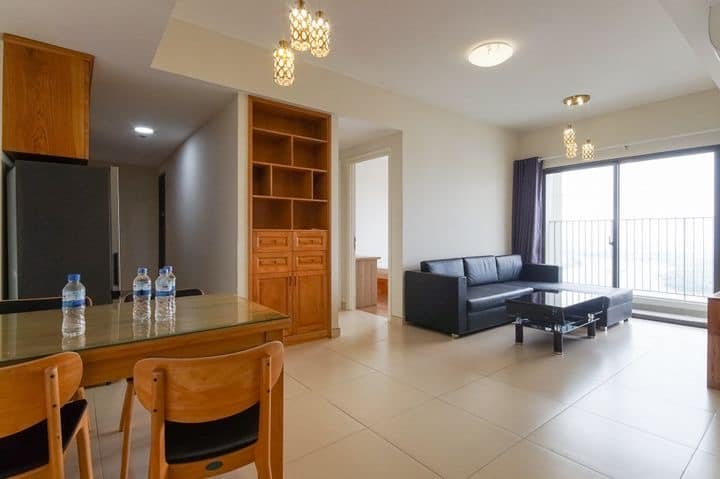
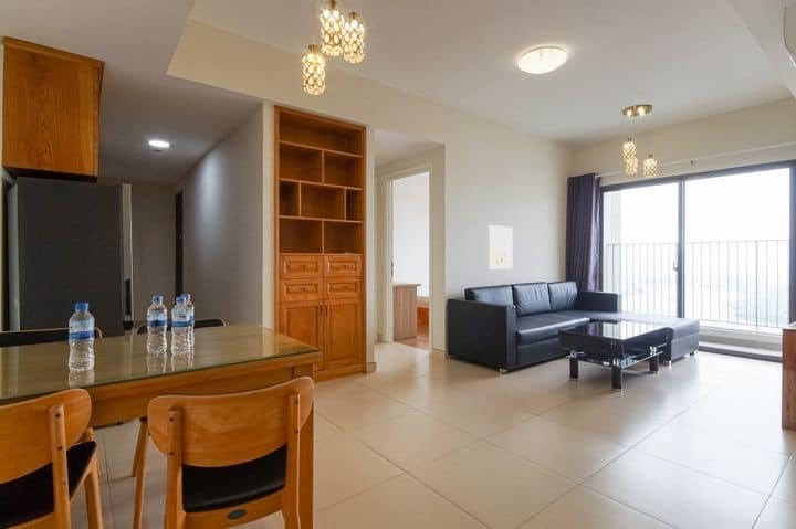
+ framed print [488,224,514,271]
